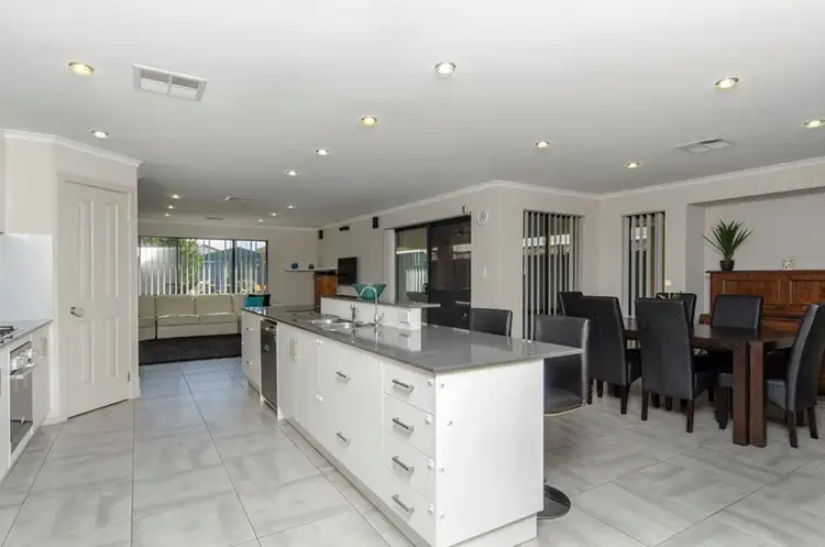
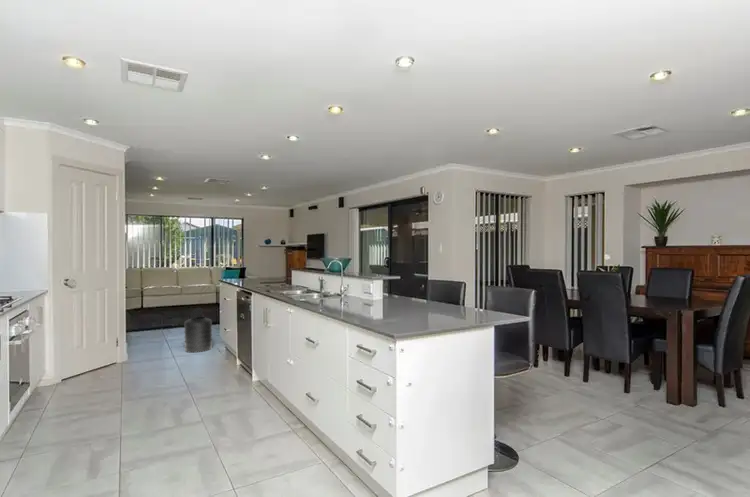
+ trash can [183,307,213,354]
